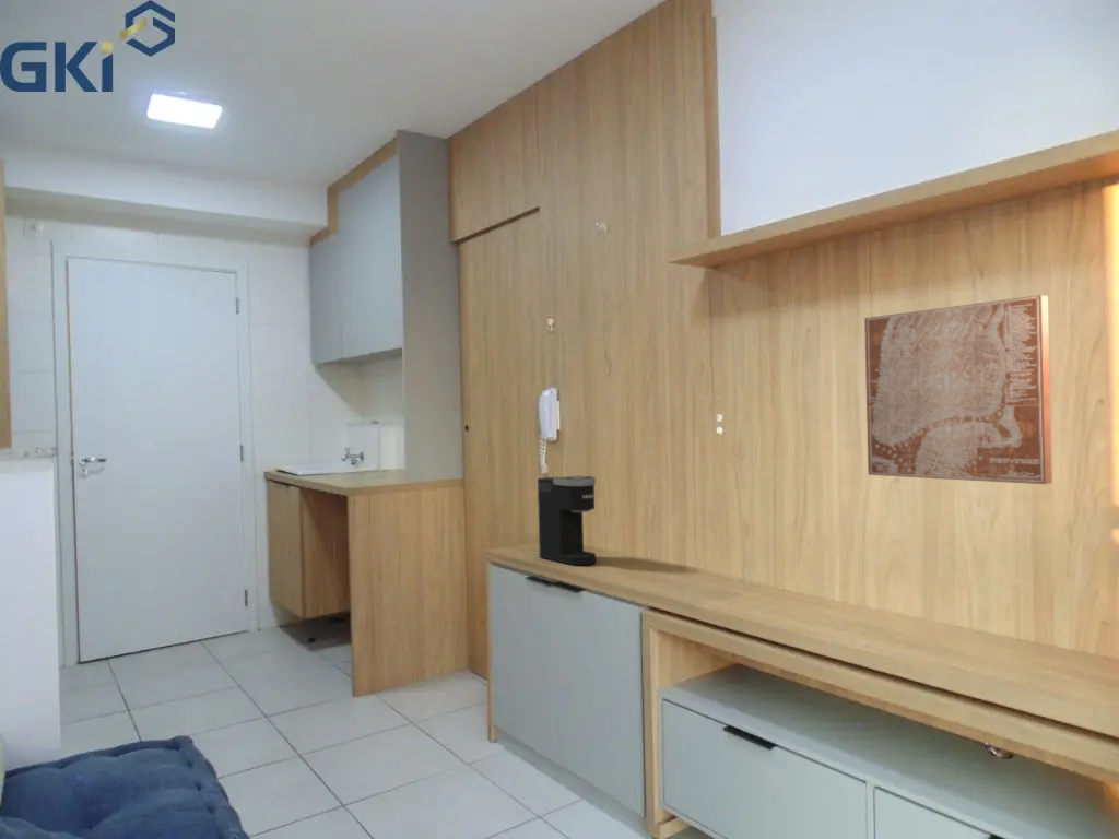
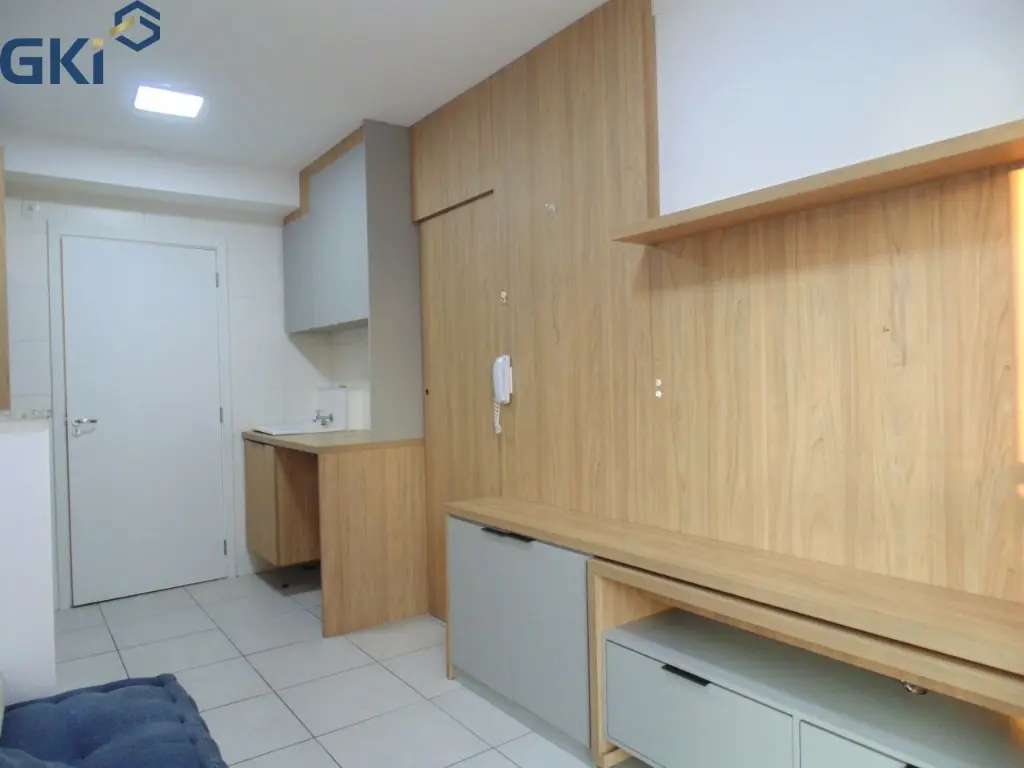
- wall art [863,294,1053,485]
- coffee maker [537,475,597,566]
